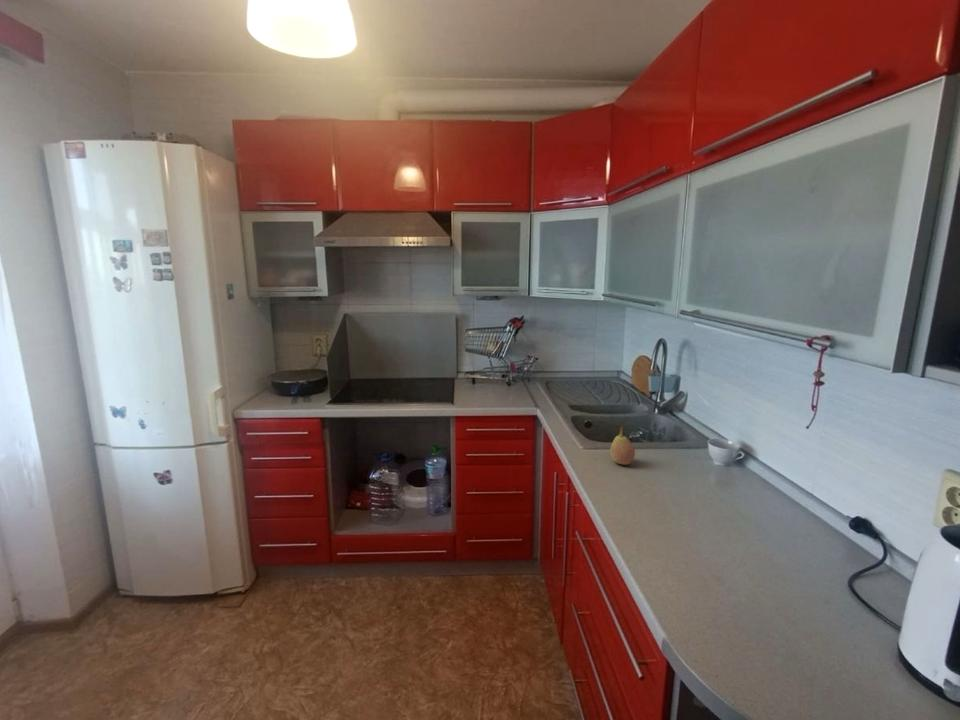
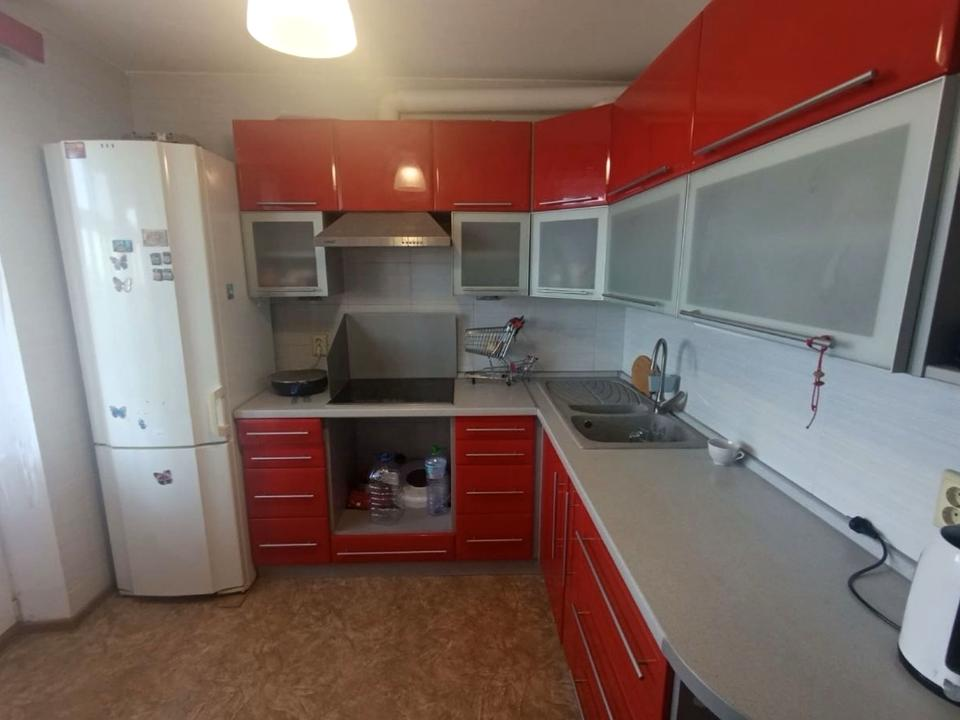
- fruit [609,426,636,466]
